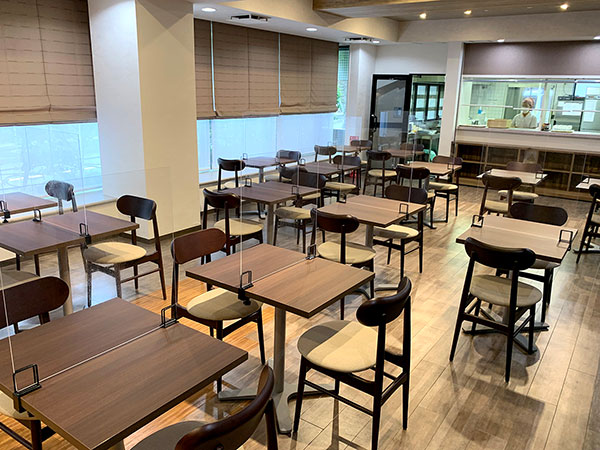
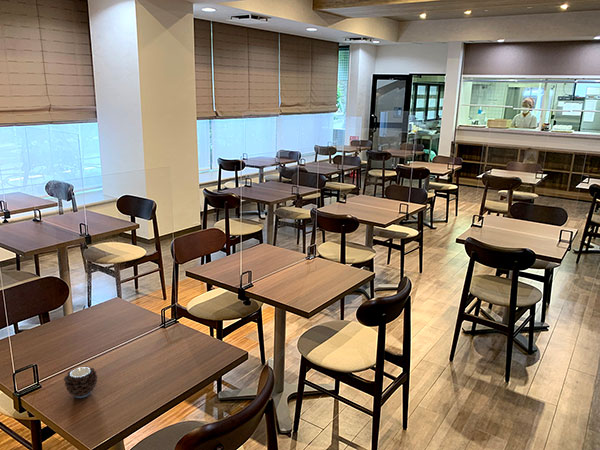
+ candle [63,366,99,399]
